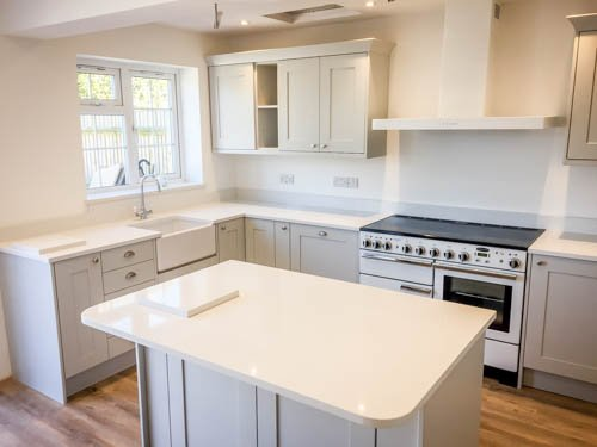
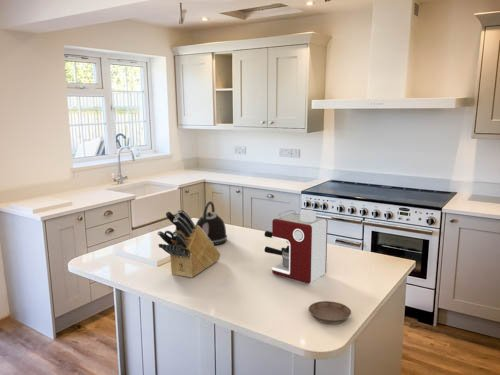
+ saucer [308,300,352,325]
+ knife block [156,208,221,279]
+ coffee maker [263,209,328,285]
+ kettle [195,200,228,246]
